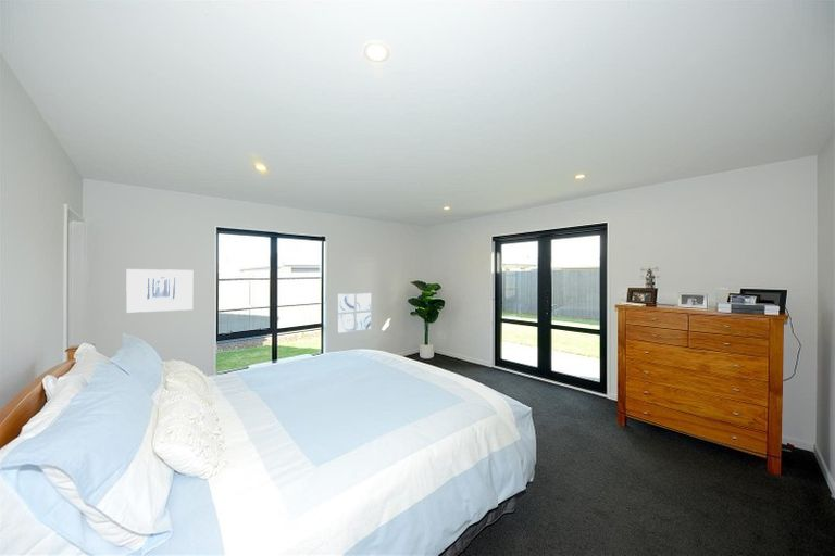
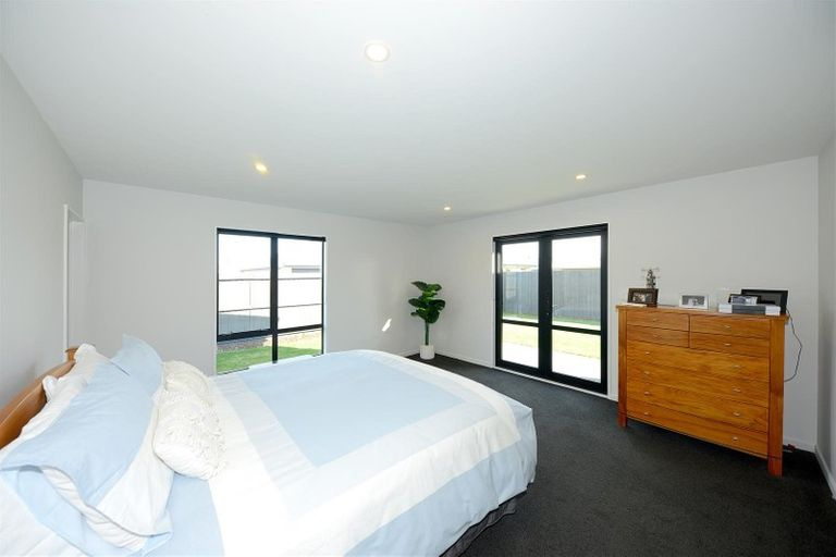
- wall art [125,268,194,314]
- wall art [336,292,373,334]
